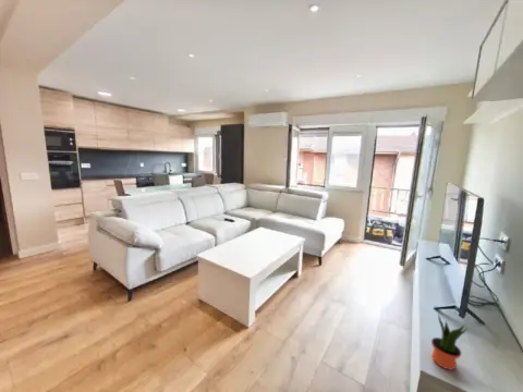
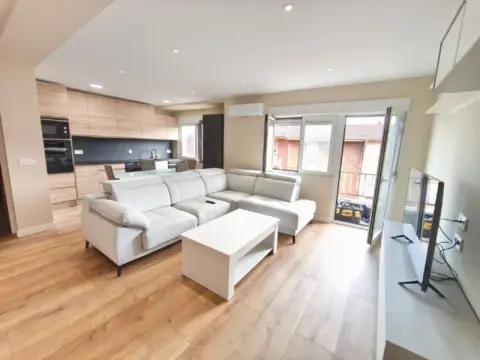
- potted plant [430,314,469,371]
